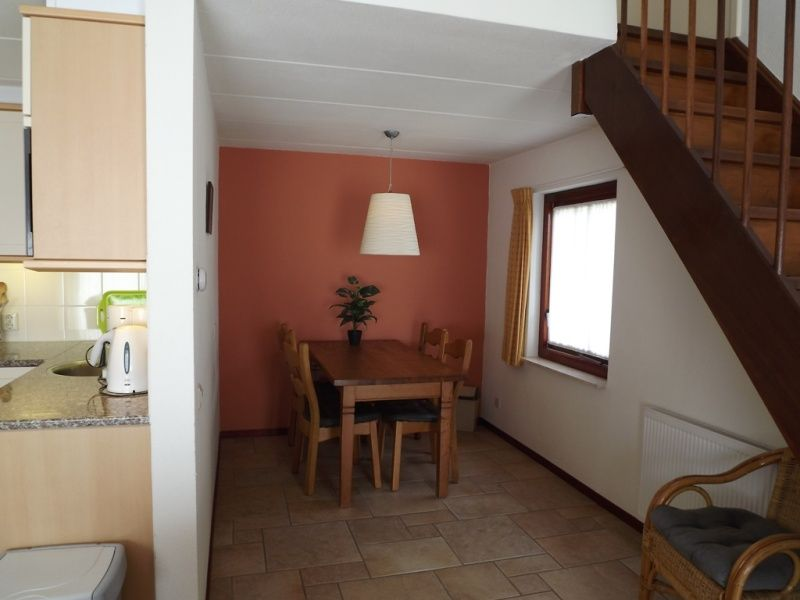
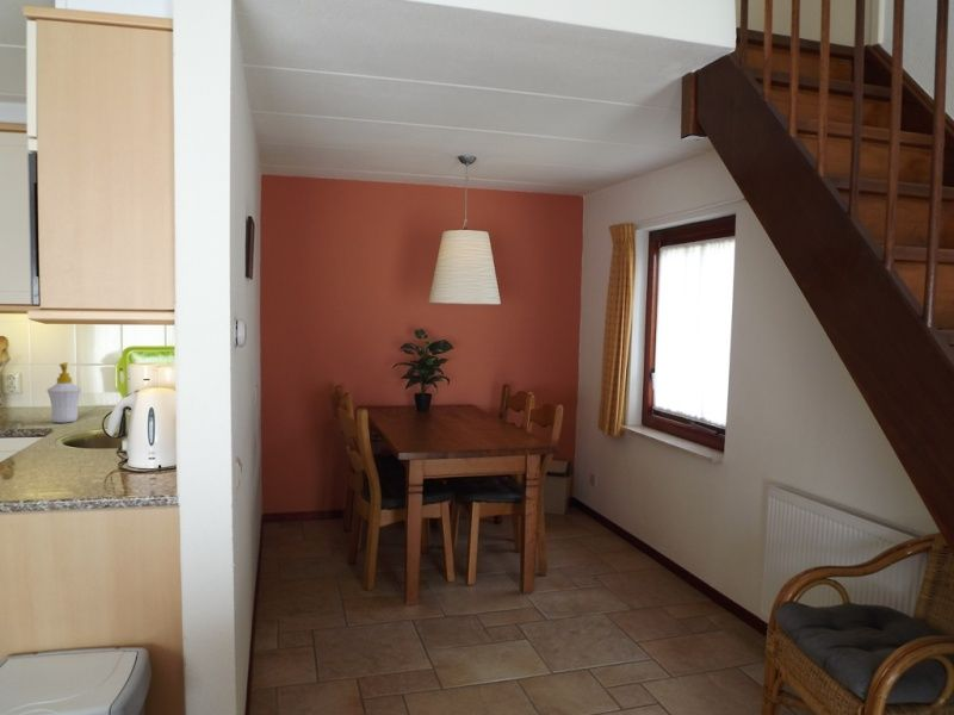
+ soap bottle [45,362,82,424]
